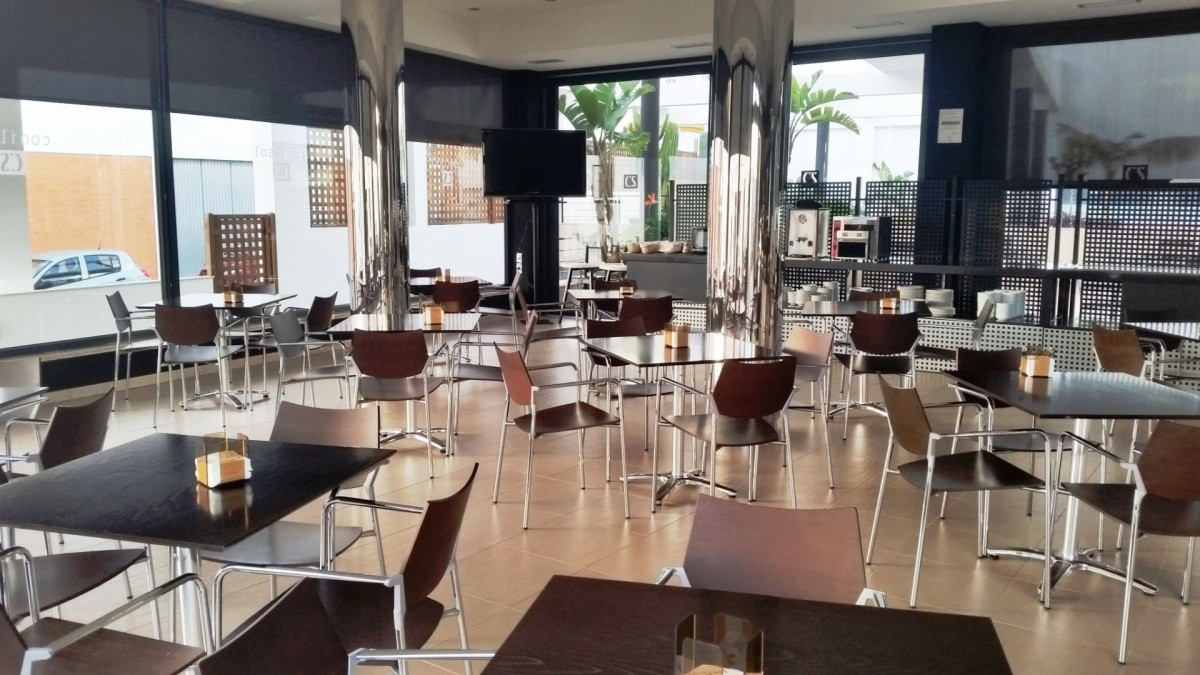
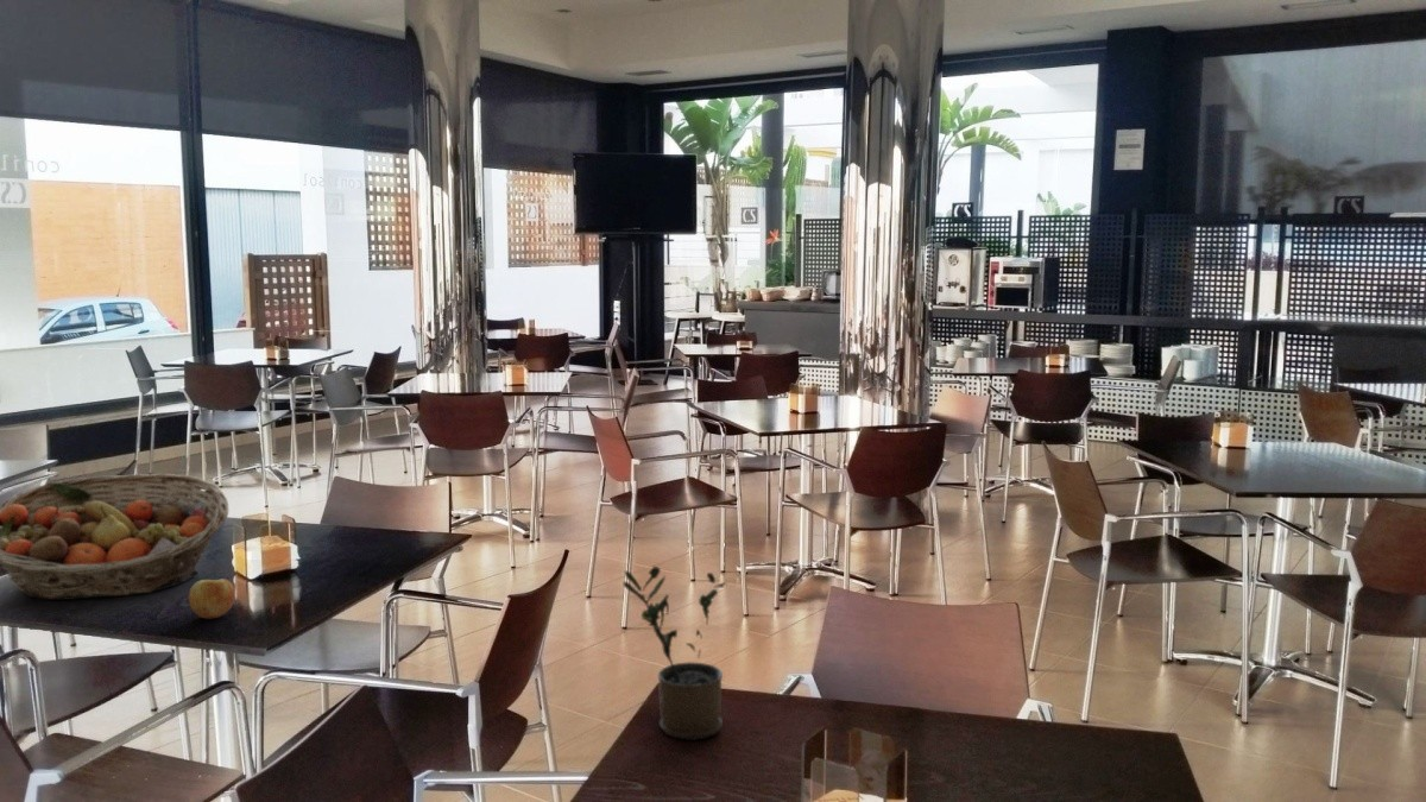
+ apple [188,577,236,620]
+ fruit basket [0,473,229,601]
+ potted plant [621,566,727,741]
